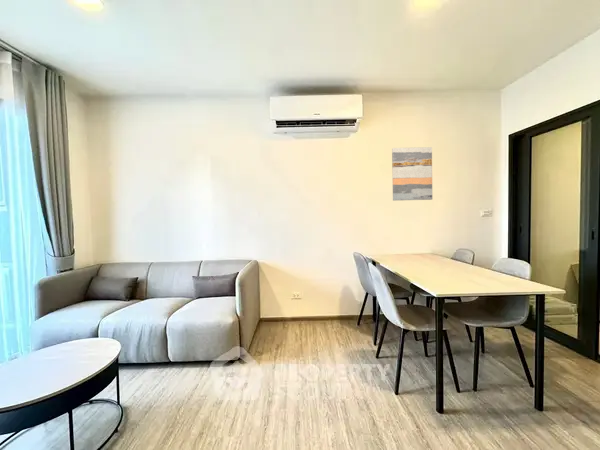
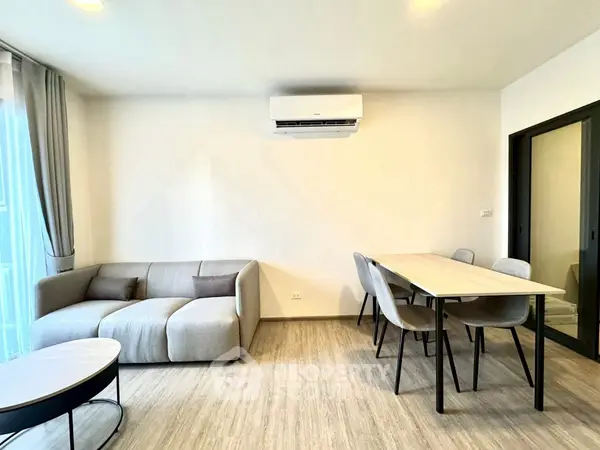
- wall art [391,146,433,202]
